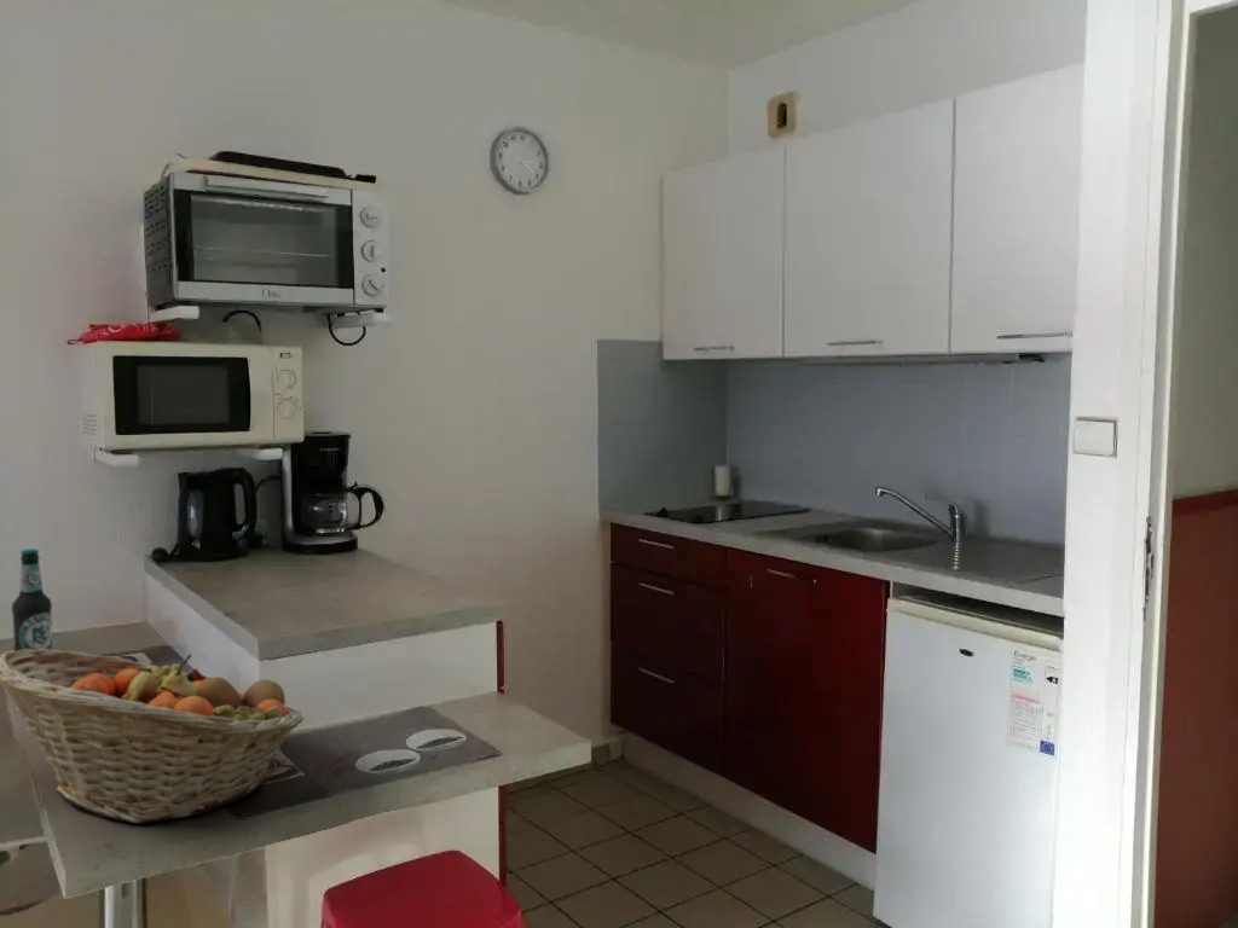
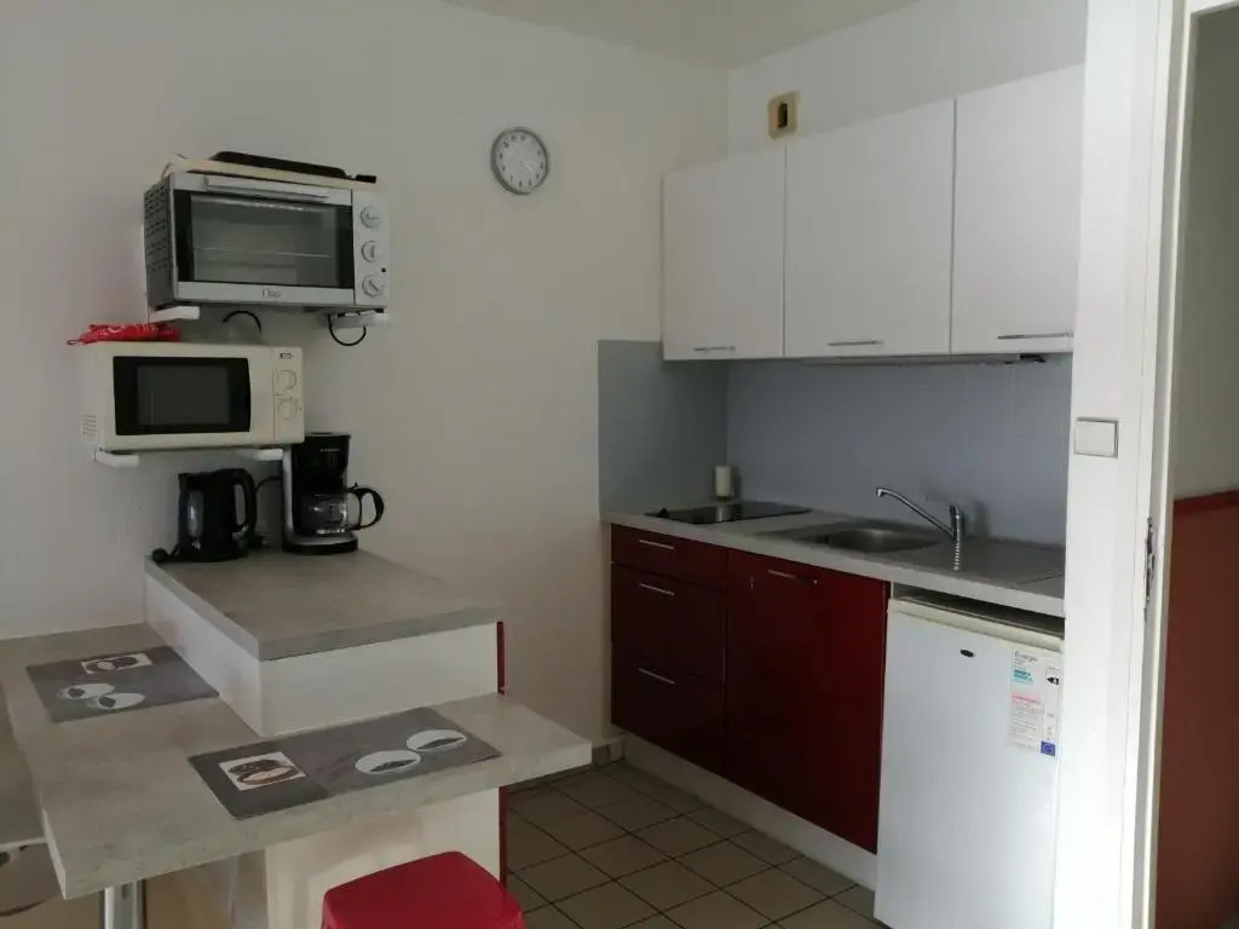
- fruit basket [0,648,305,824]
- bottle [11,547,53,666]
